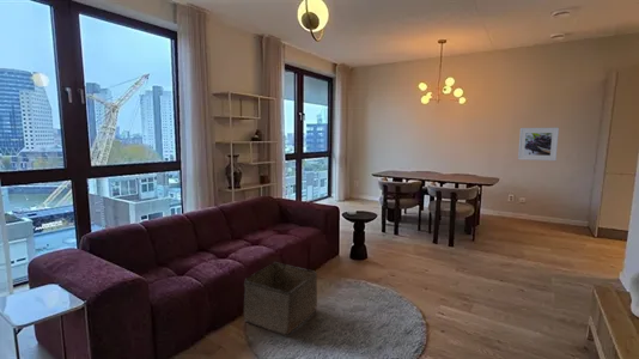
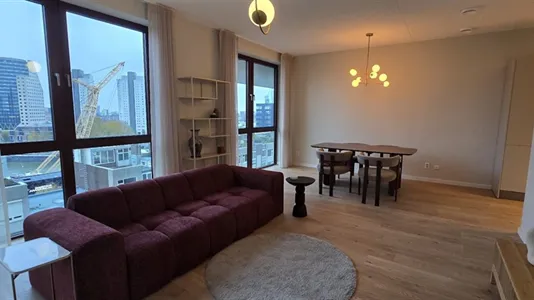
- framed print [517,127,560,162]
- storage bin [243,261,318,336]
